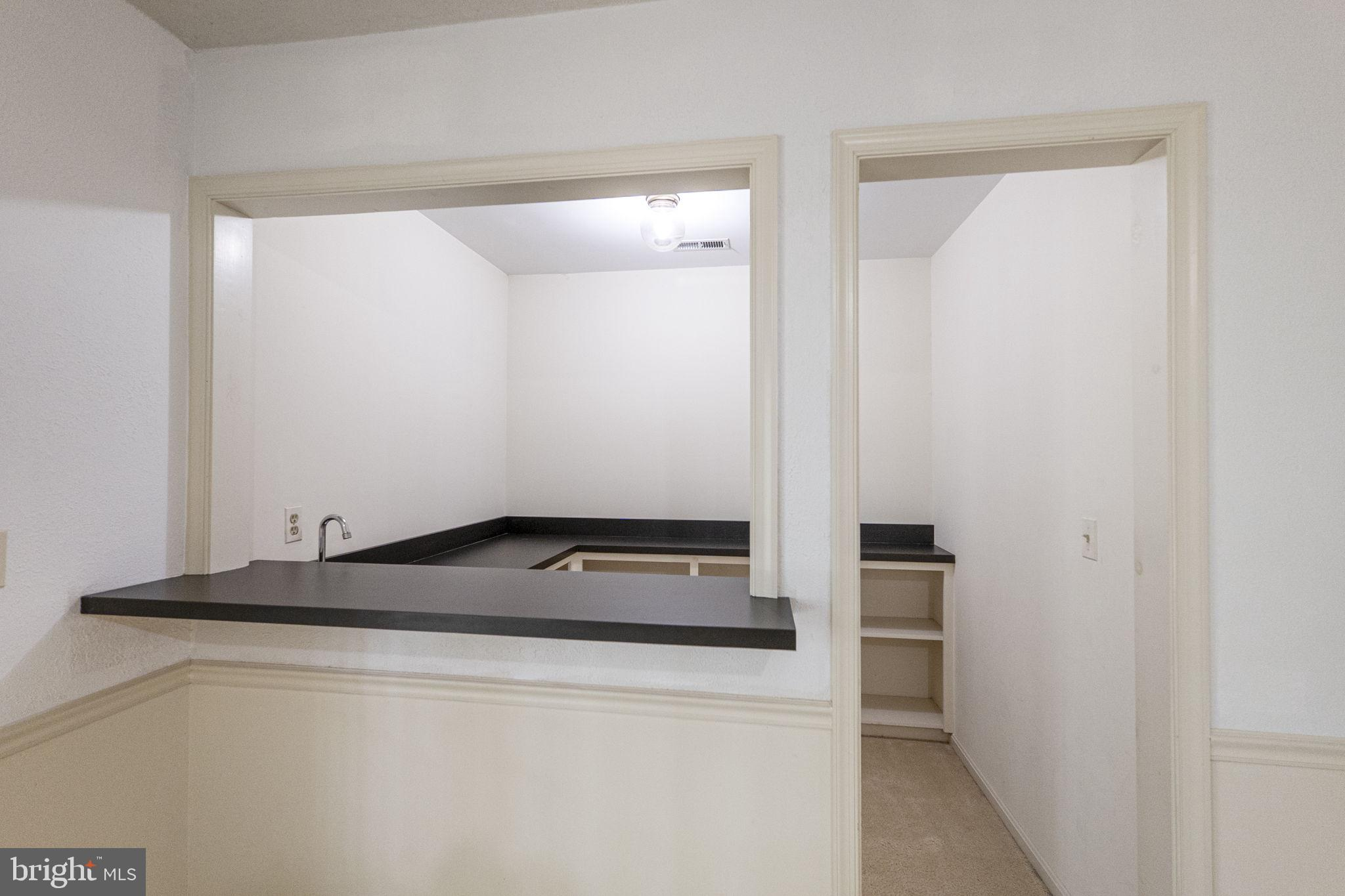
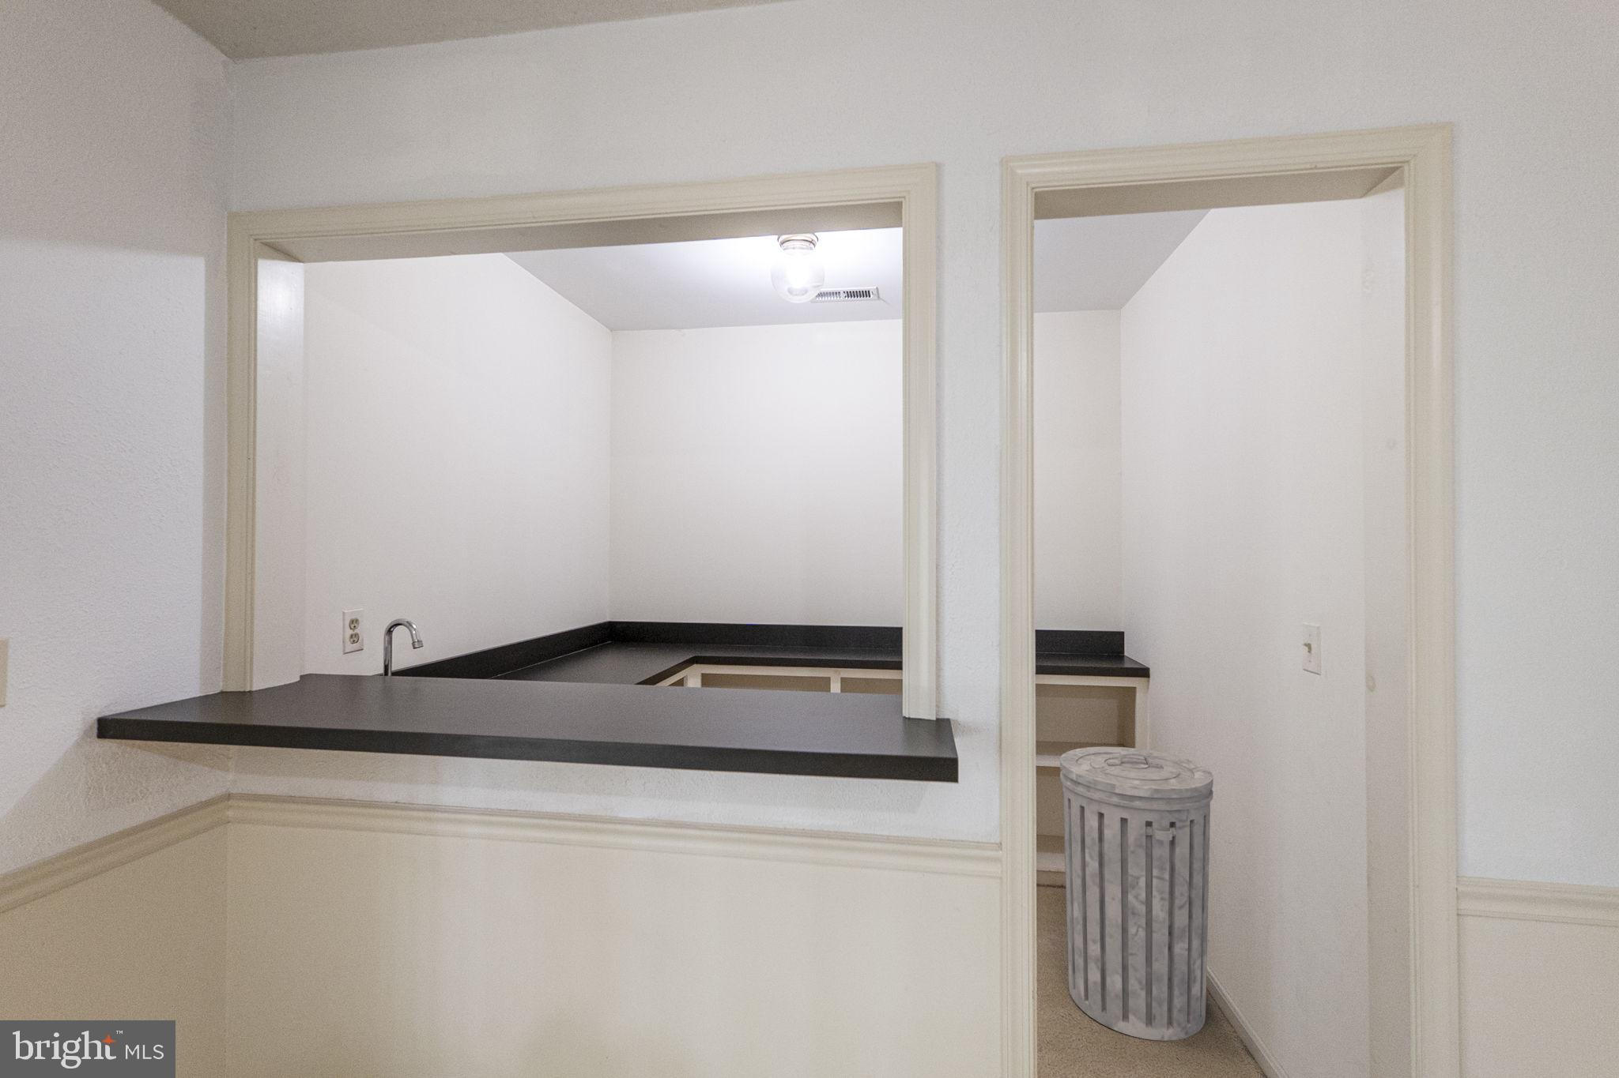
+ trash can [1059,746,1215,1042]
